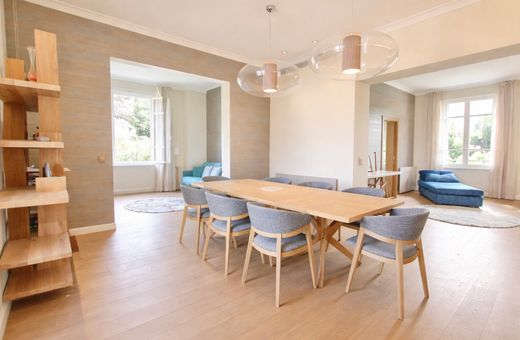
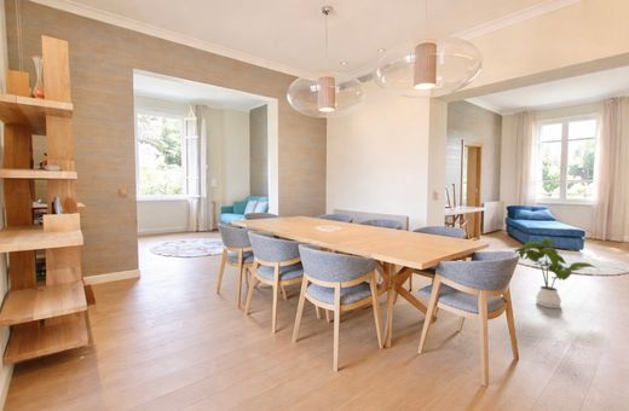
+ house plant [514,237,600,309]
